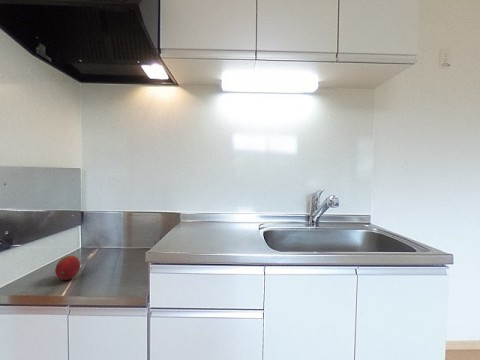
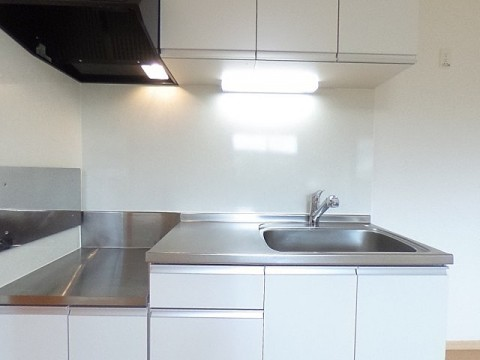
- fruit [54,255,81,281]
